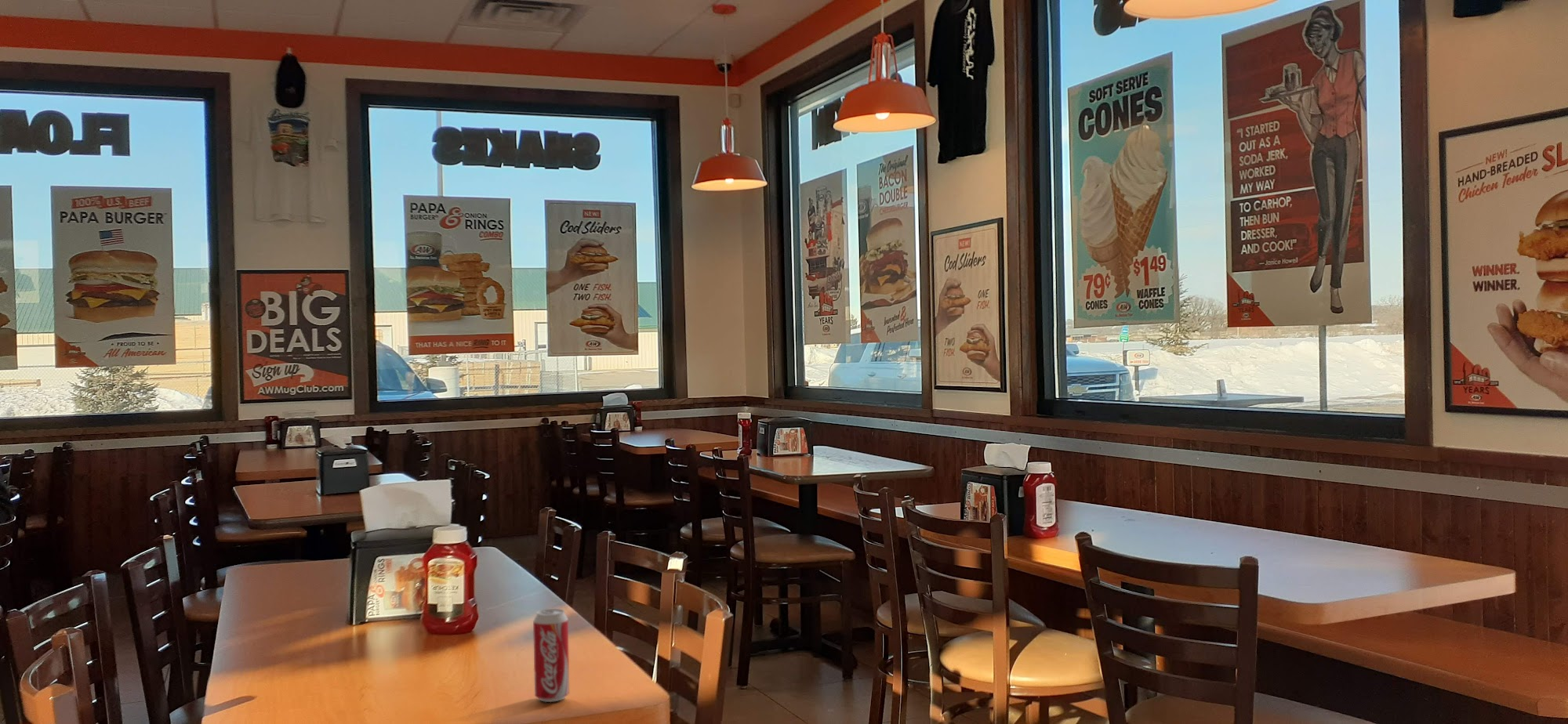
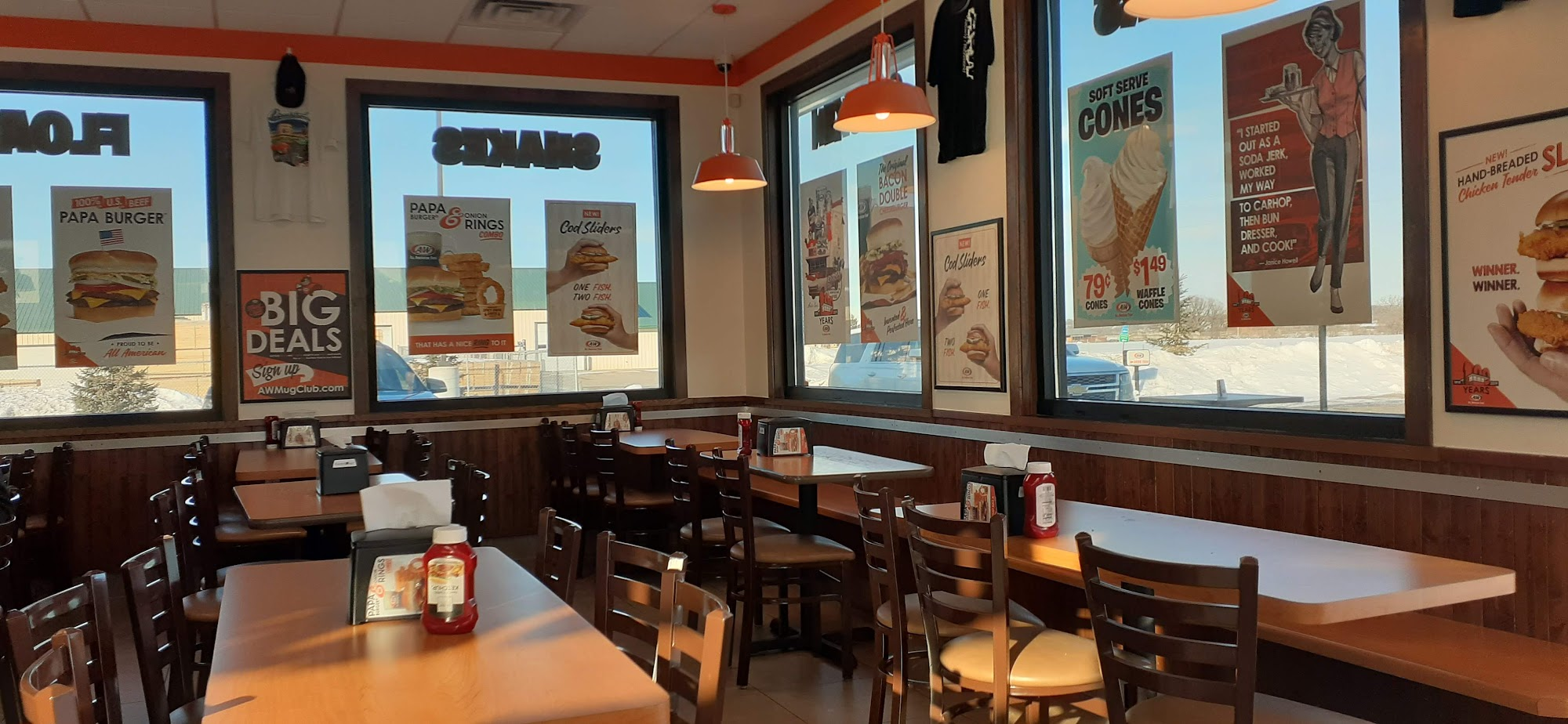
- beverage can [532,608,570,703]
